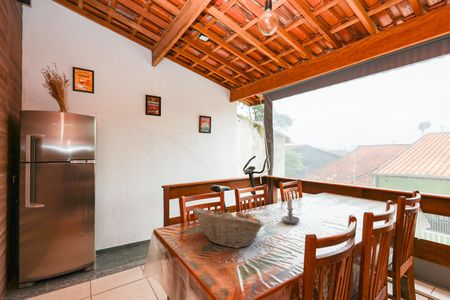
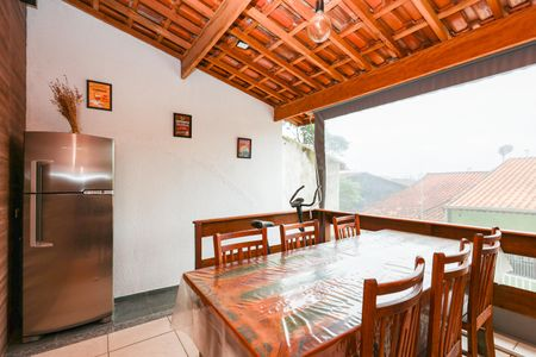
- candle [280,197,301,225]
- fruit basket [192,207,265,249]
